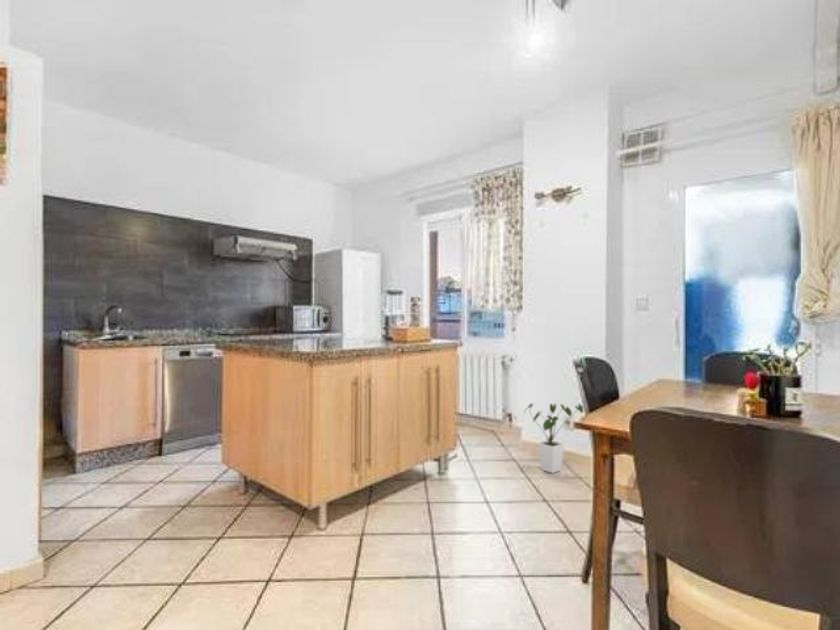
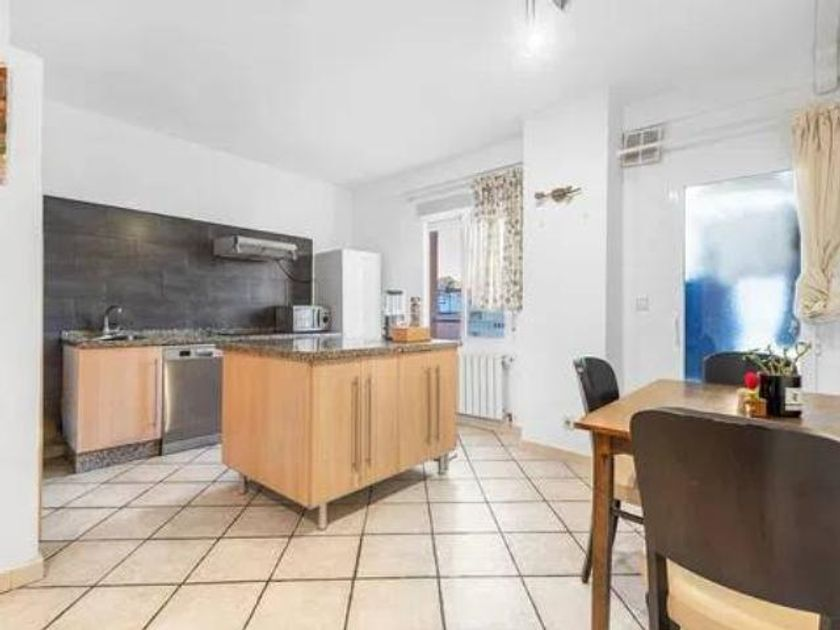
- house plant [523,402,584,474]
